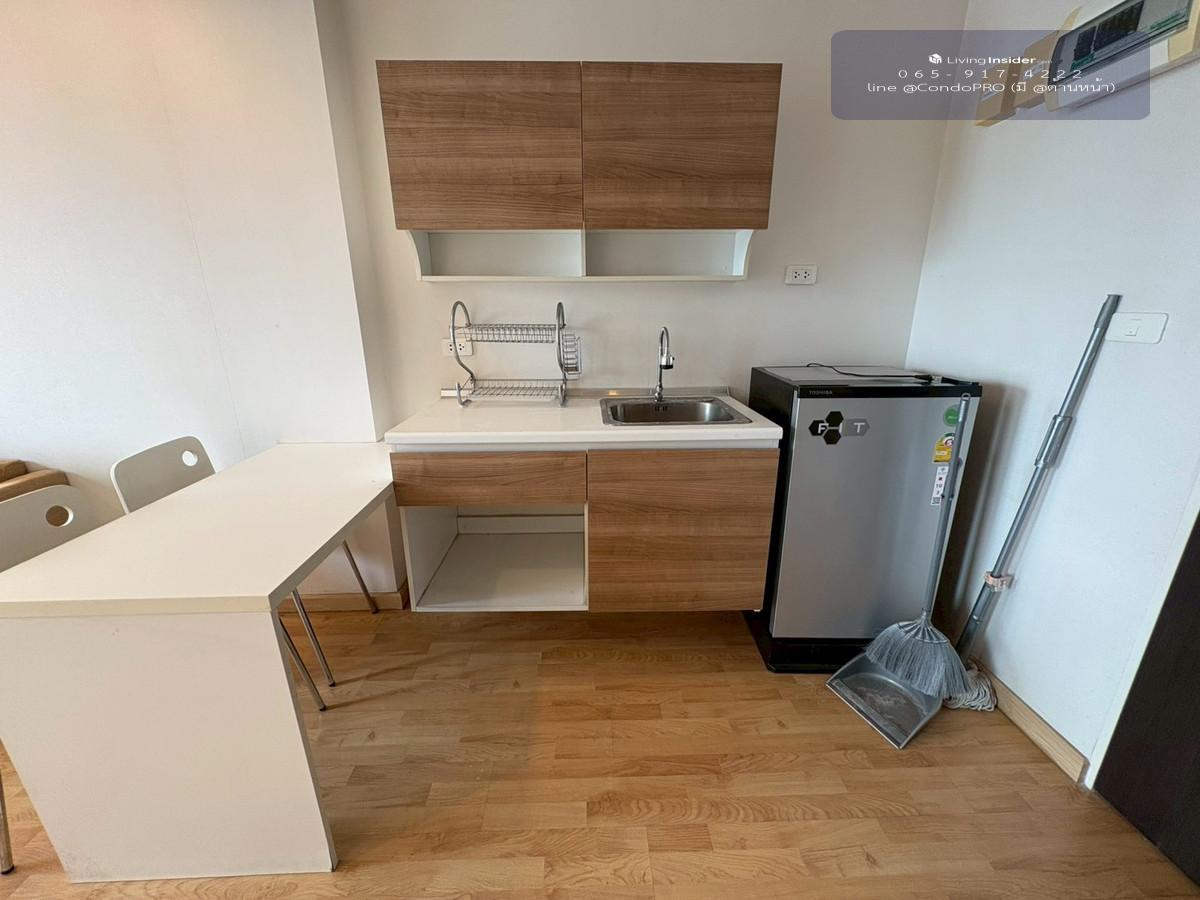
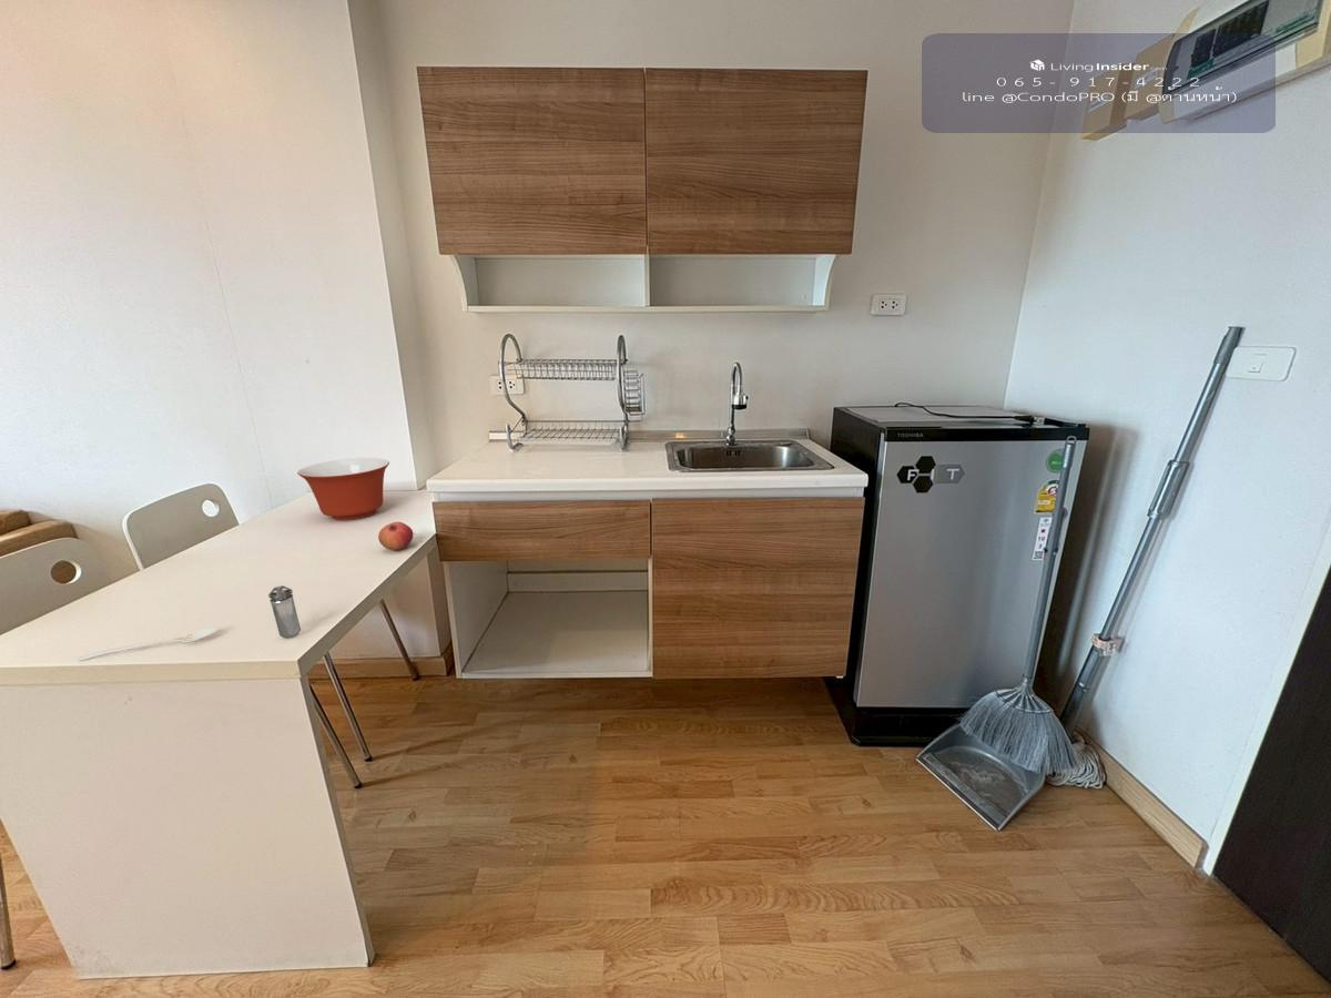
+ pomegranate [377,521,414,551]
+ stirrer [77,625,221,662]
+ mixing bowl [296,457,390,521]
+ shaker [267,584,302,640]
